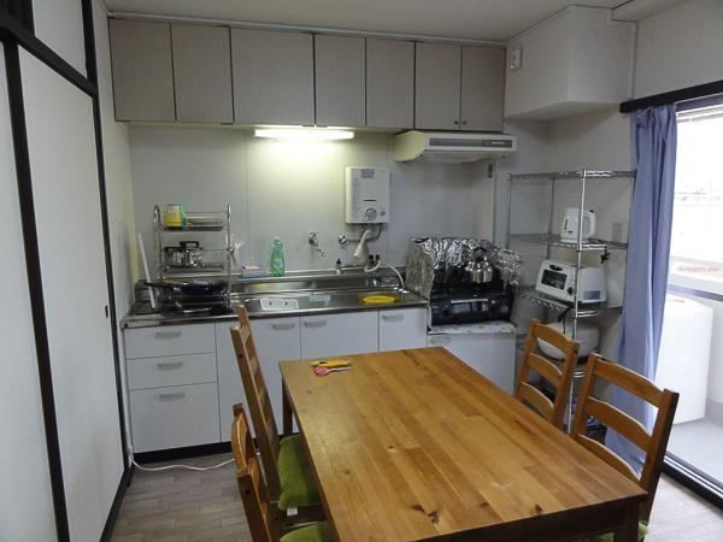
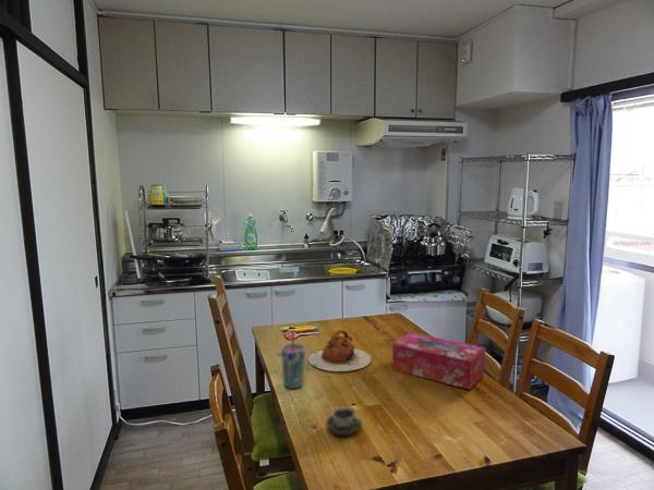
+ cup [325,405,363,437]
+ cup [280,328,306,390]
+ tissue box [391,331,486,391]
+ teapot [306,329,373,372]
